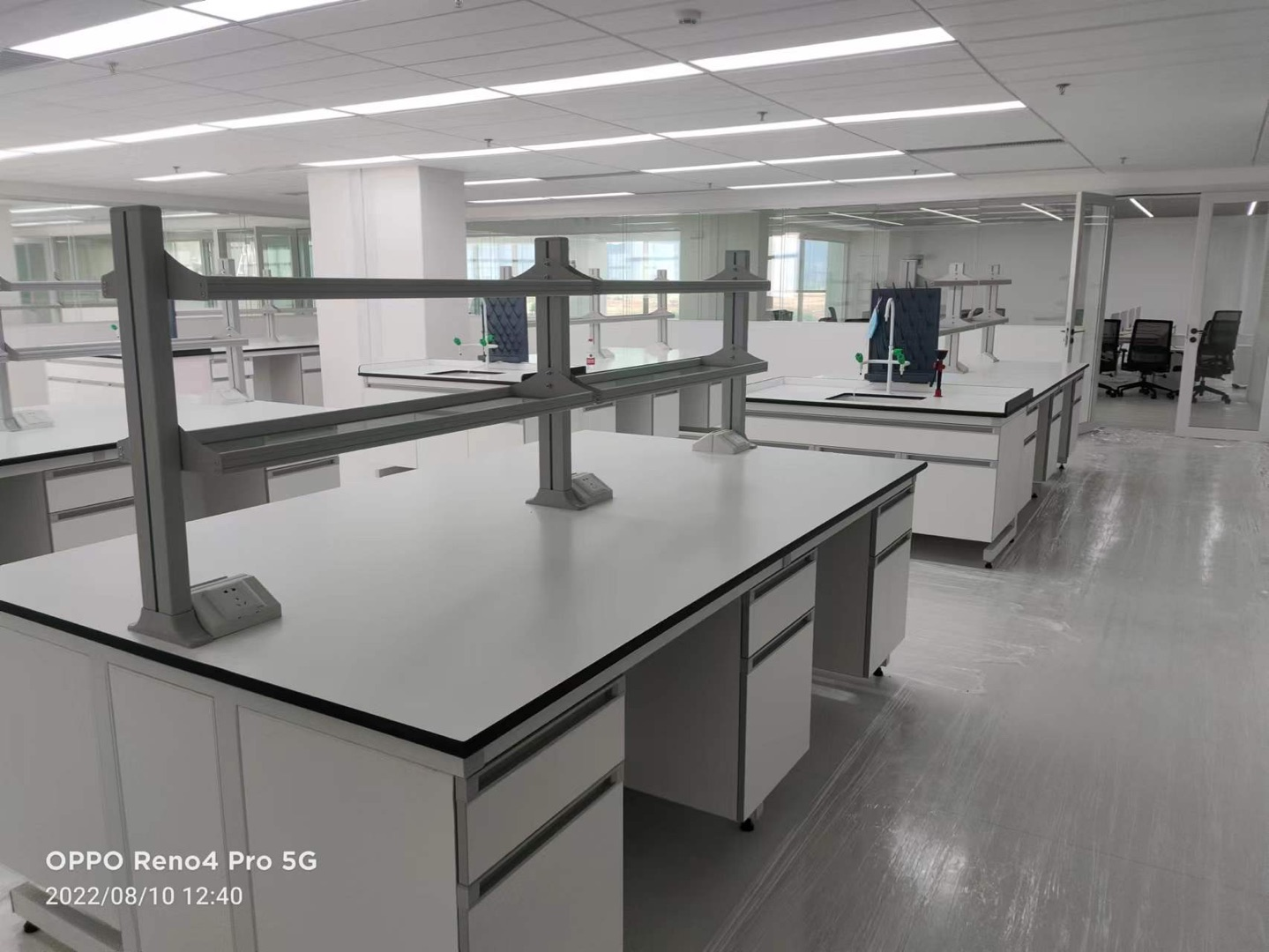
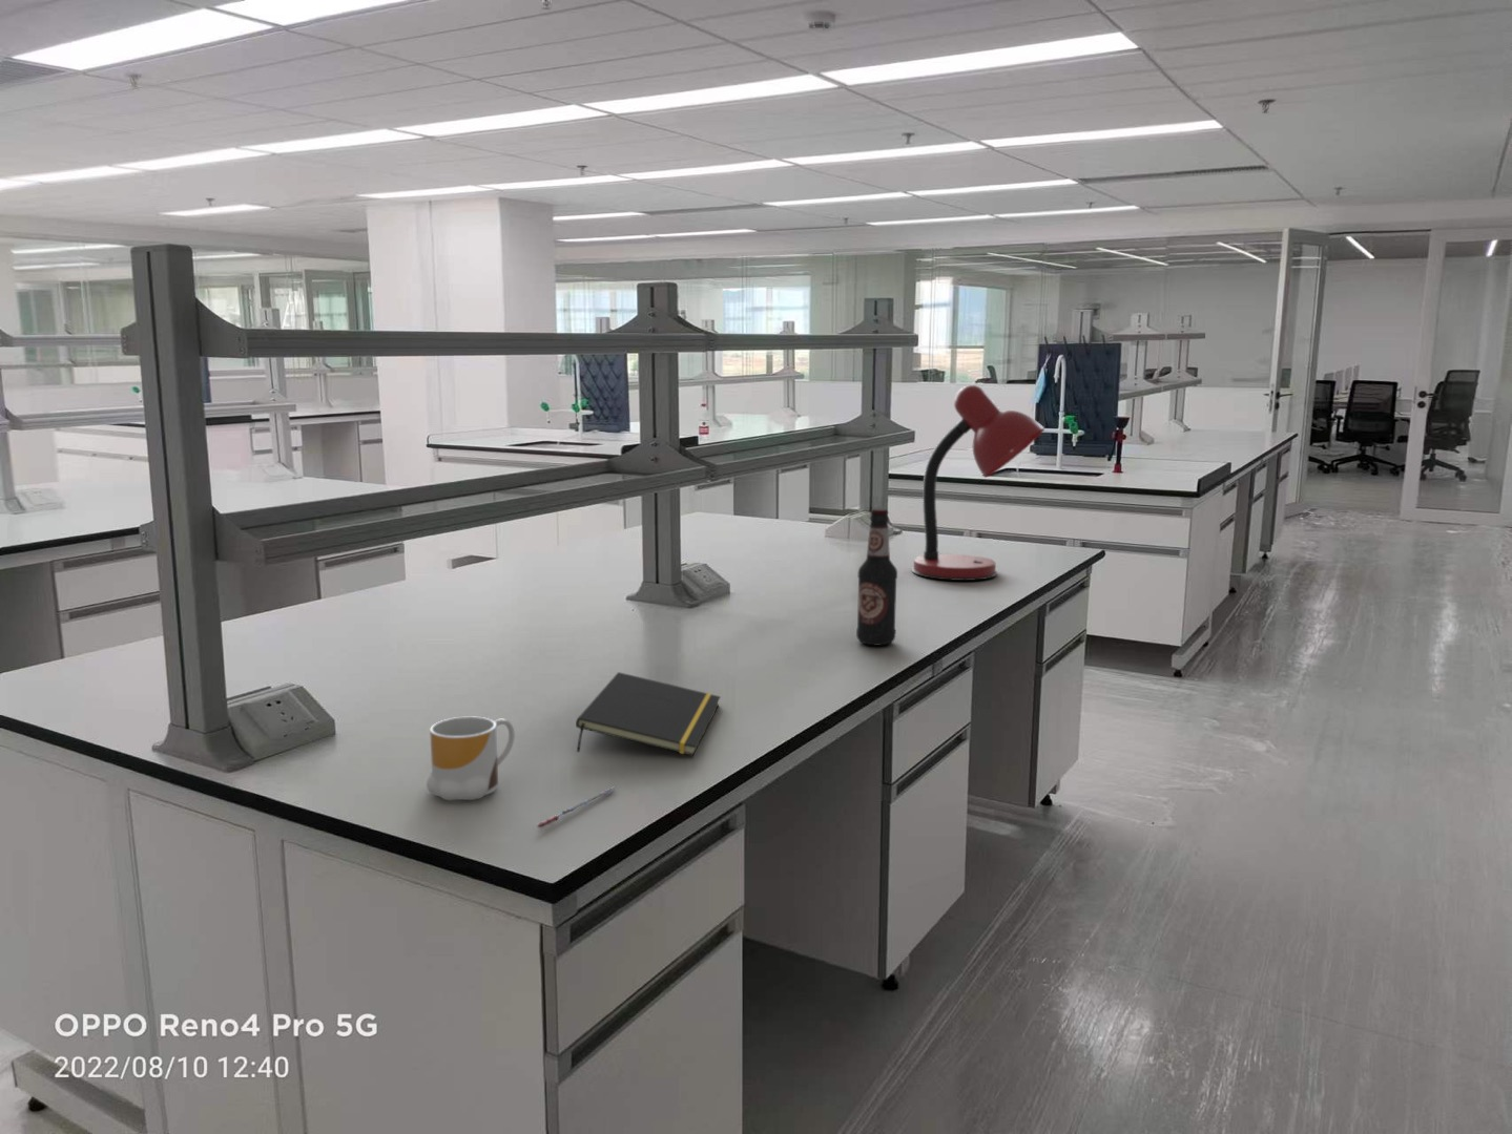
+ mug [425,716,516,802]
+ bottle [855,509,898,647]
+ desk lamp [911,385,1045,581]
+ pen [536,786,617,829]
+ notepad [574,671,722,758]
